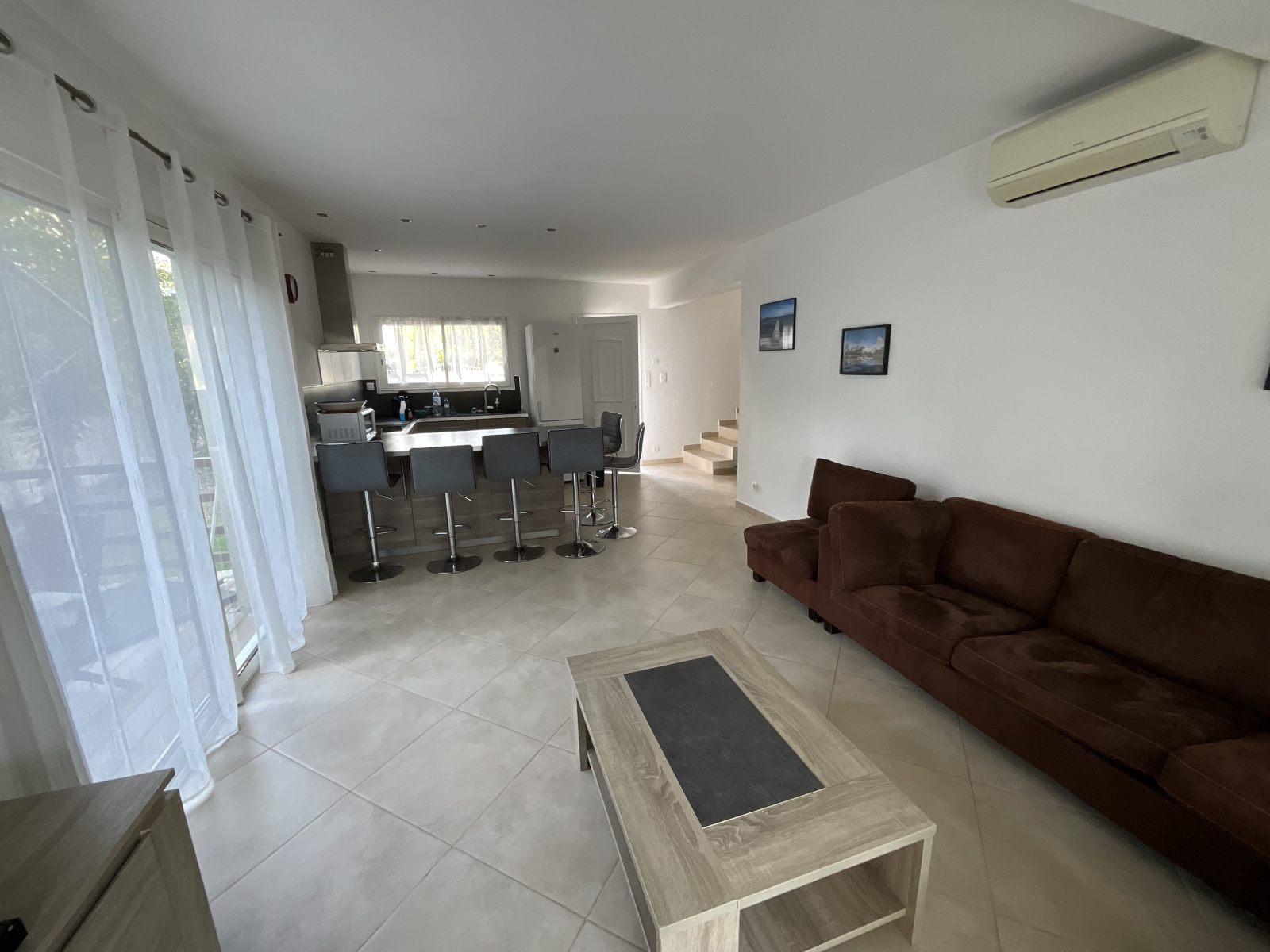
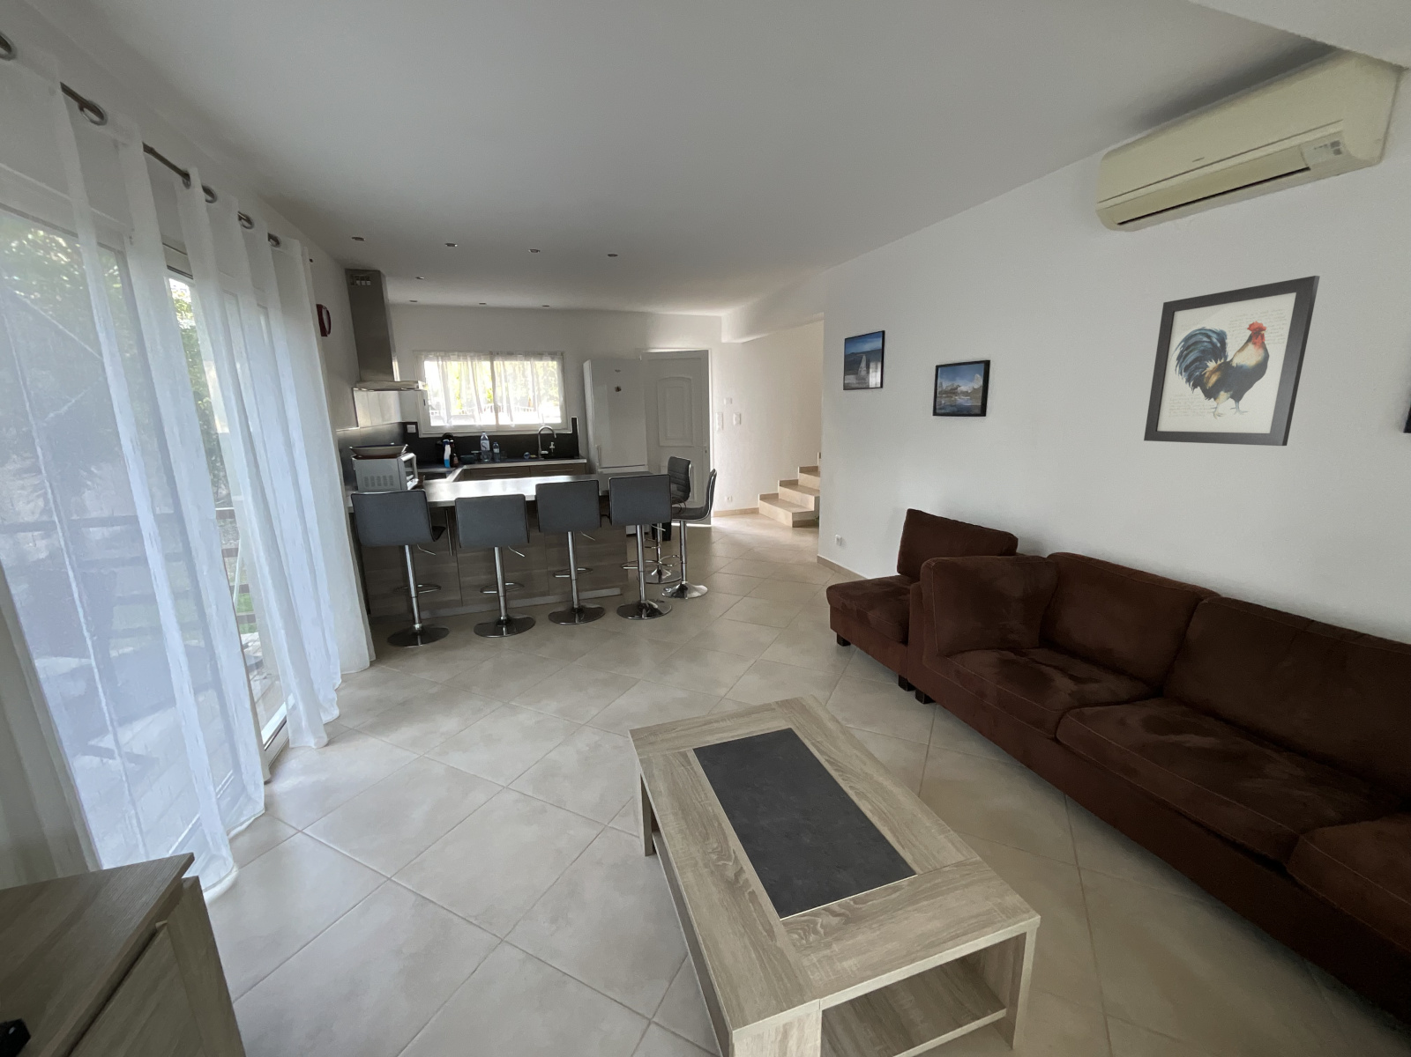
+ wall art [1143,275,1320,446]
